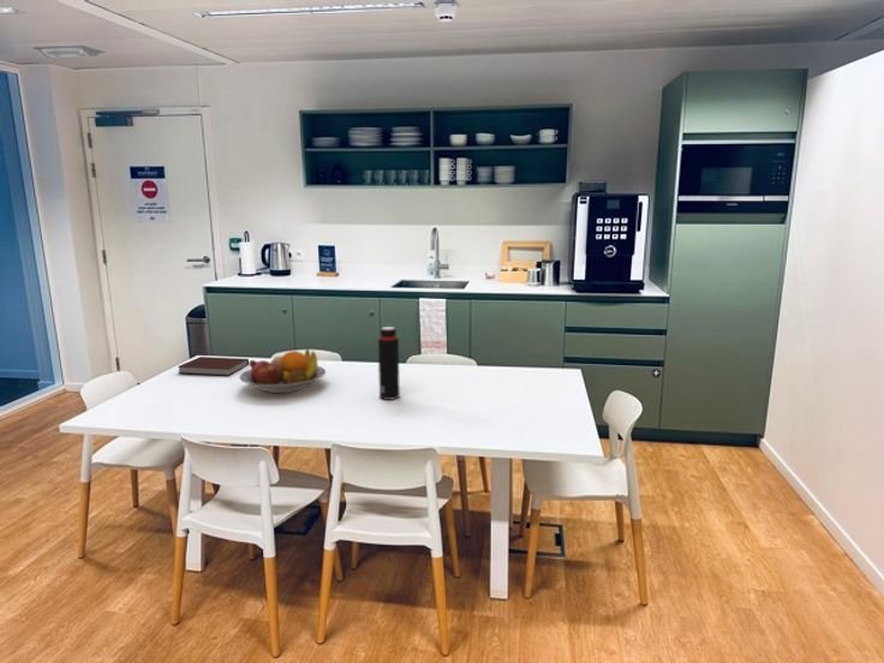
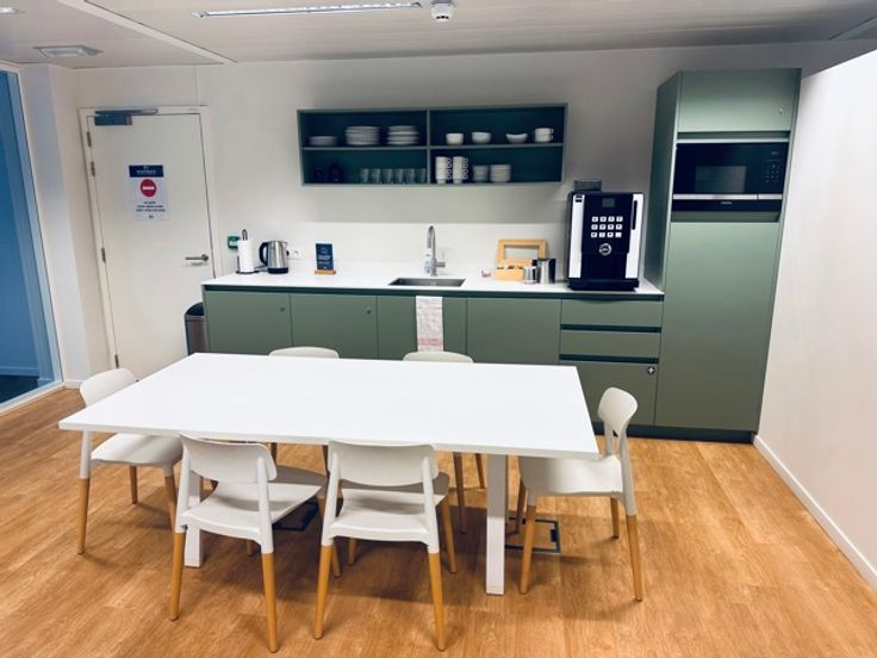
- water bottle [377,325,401,401]
- fruit bowl [238,347,327,394]
- notebook [177,356,250,377]
